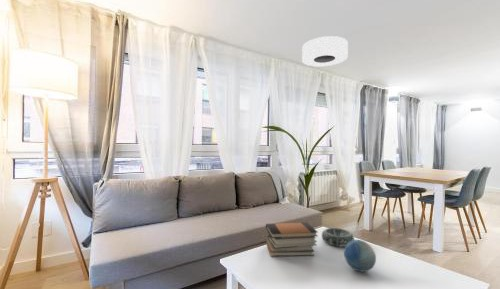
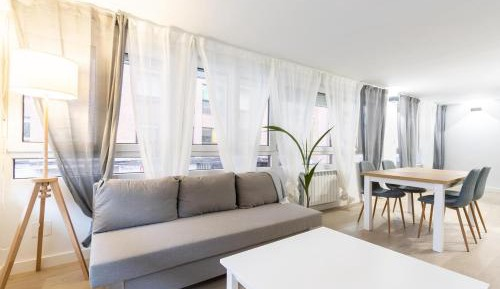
- decorative ball [343,239,377,273]
- book stack [265,221,319,257]
- ceiling light [301,35,349,67]
- decorative bowl [321,227,355,248]
